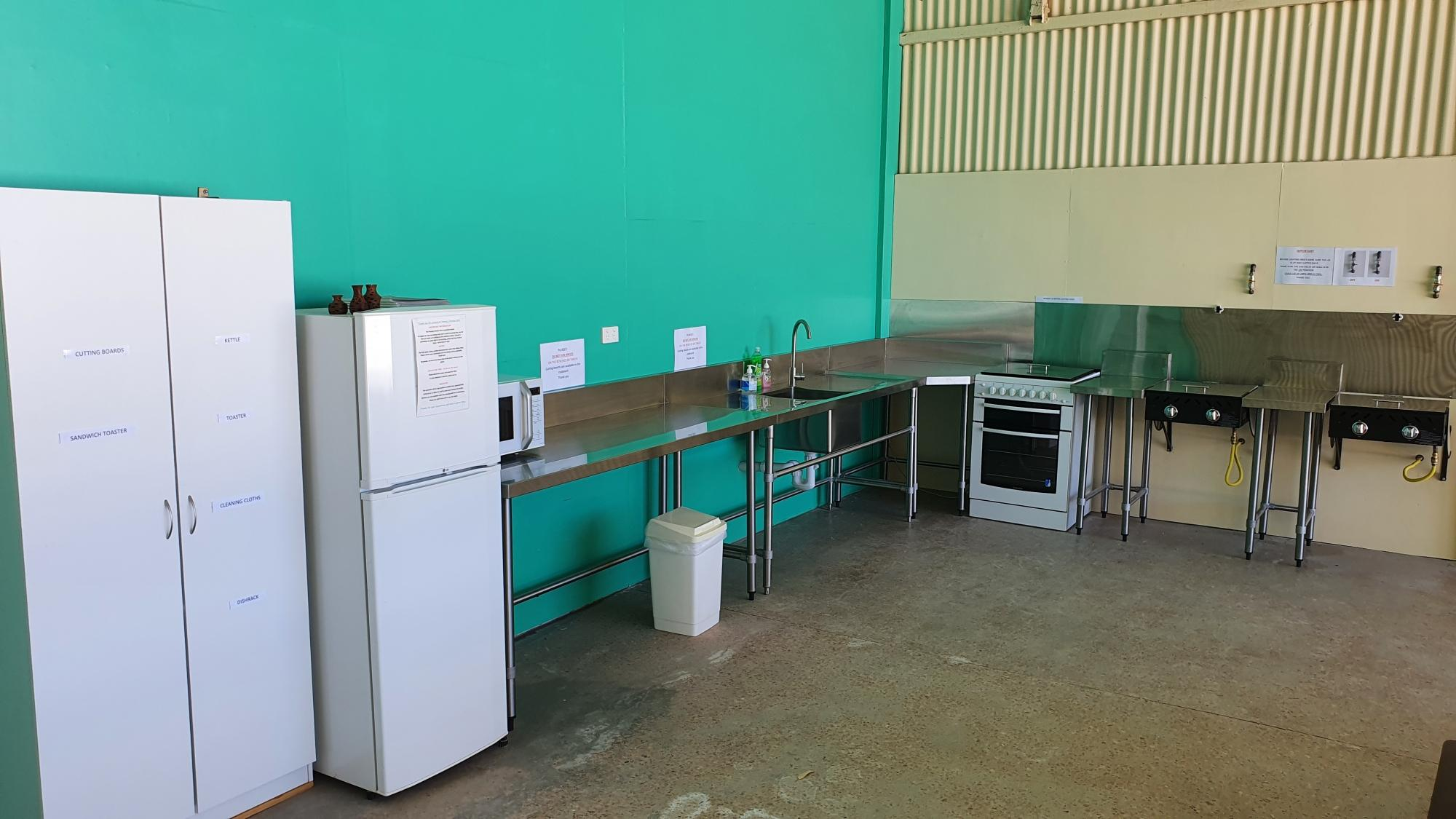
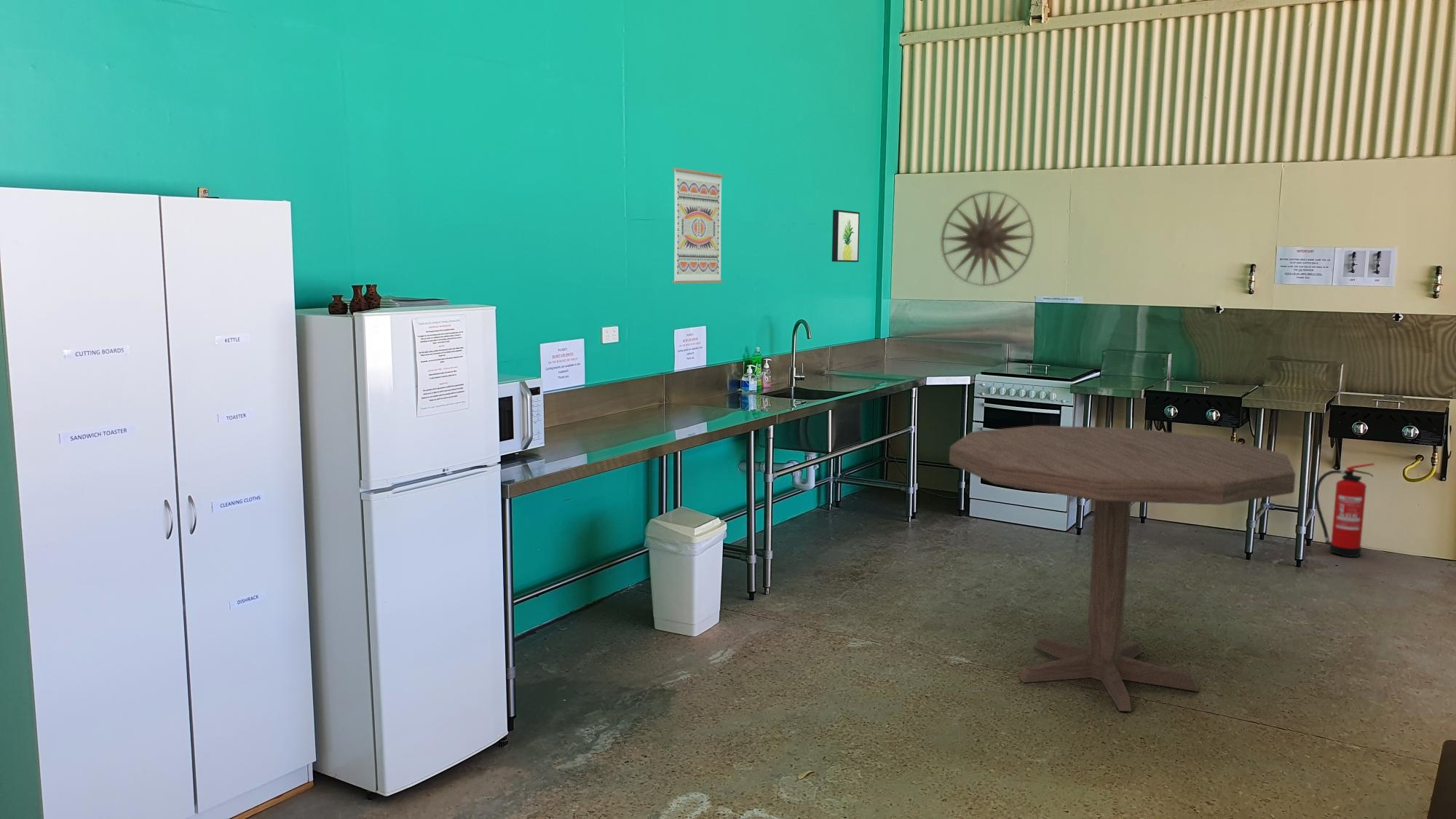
+ wall art [671,167,724,284]
+ wall art [941,191,1035,287]
+ wall art [831,209,860,263]
+ dining table [949,425,1296,712]
+ fire extinguisher [1313,462,1375,558]
